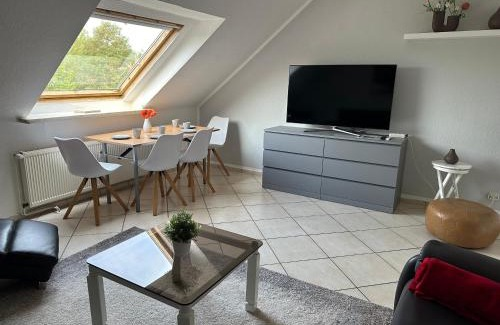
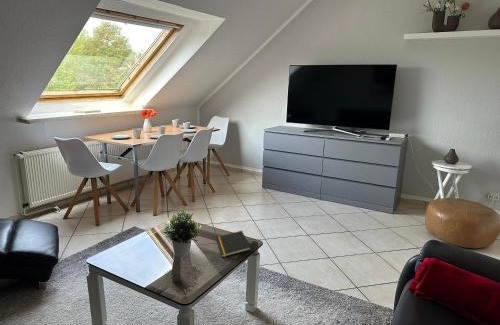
+ notepad [215,230,252,258]
